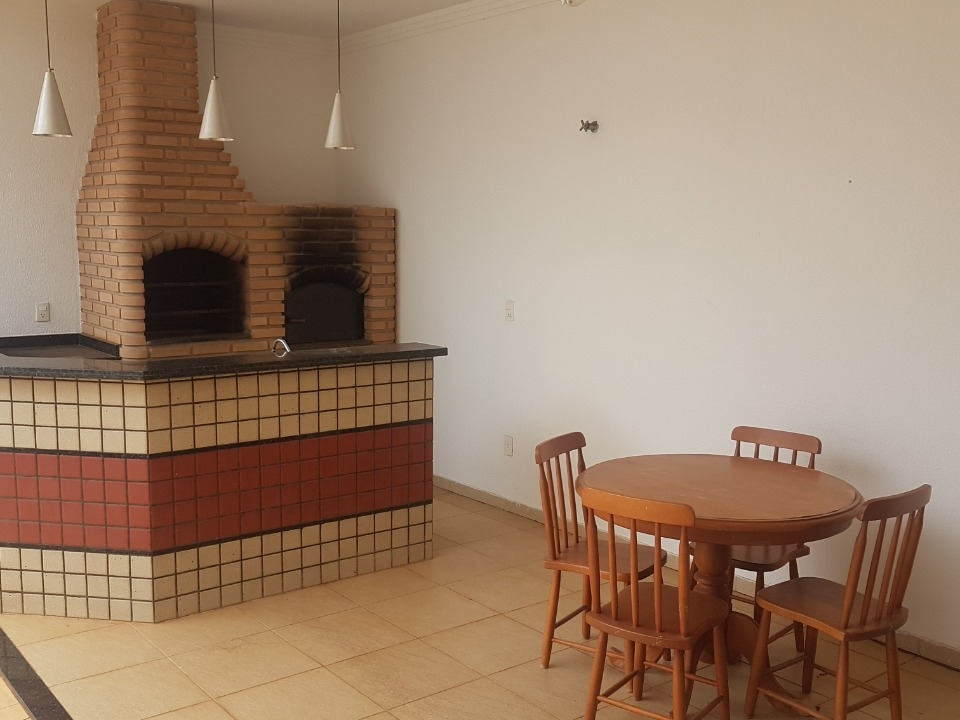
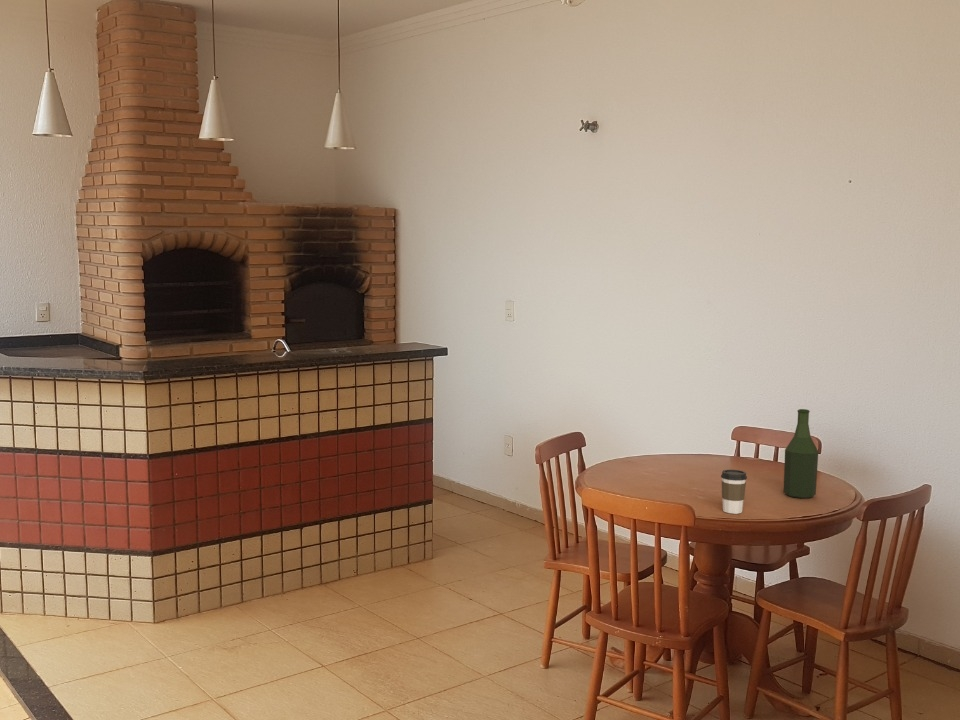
+ coffee cup [720,469,748,514]
+ bottle [783,408,819,499]
